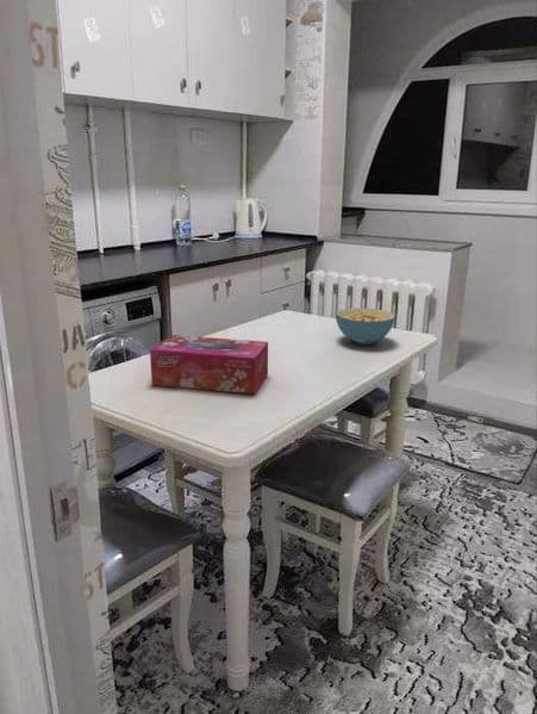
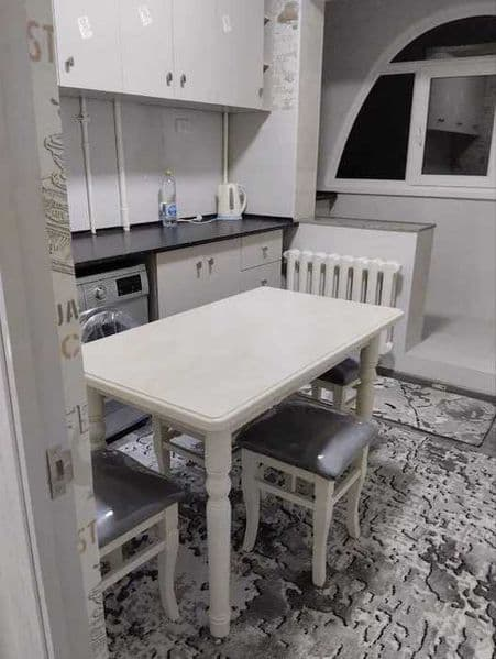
- tissue box [149,334,269,395]
- cereal bowl [335,308,396,346]
